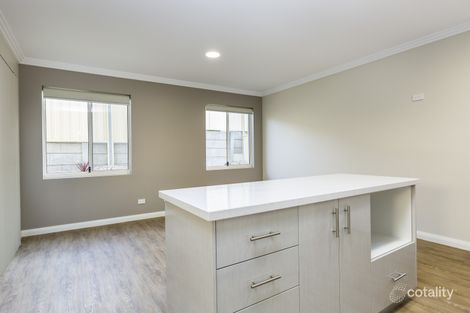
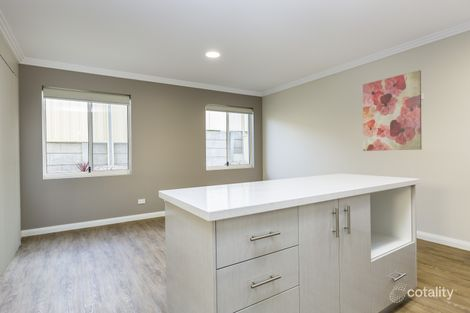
+ wall art [362,69,423,152]
